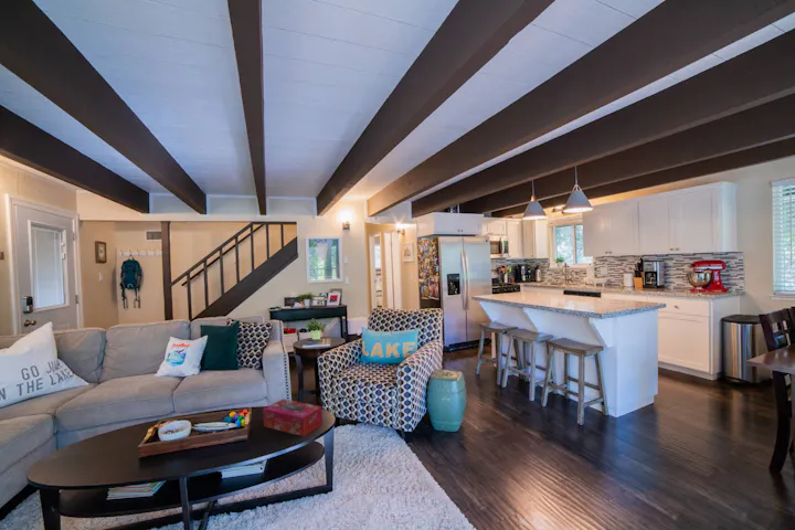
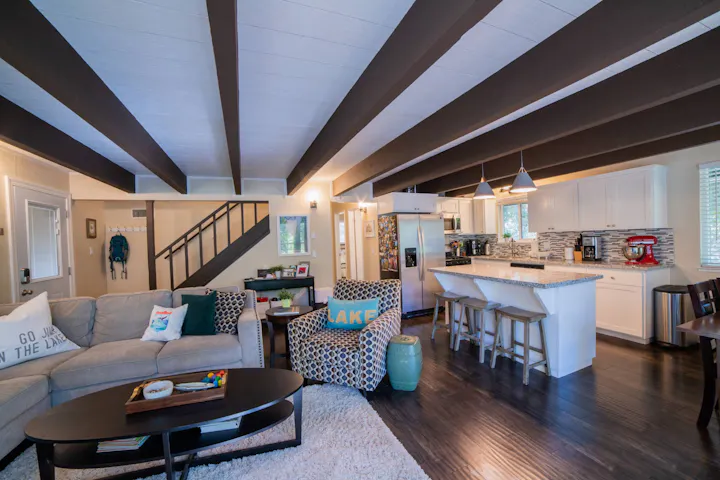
- tissue box [262,398,324,437]
